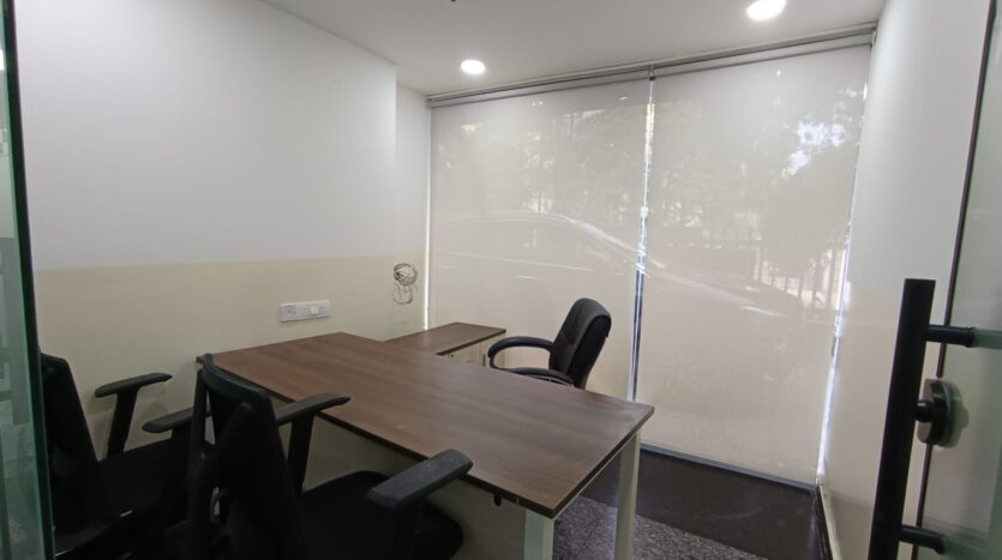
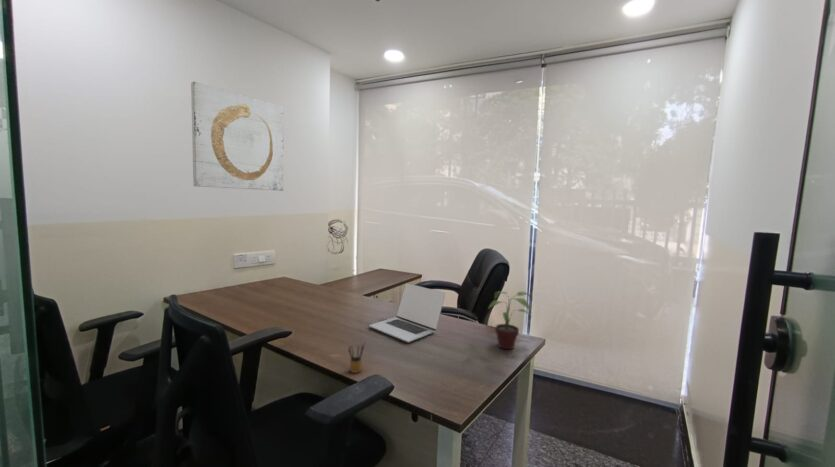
+ laptop [368,282,446,344]
+ potted plant [487,290,534,350]
+ wall art [190,81,284,192]
+ pencil box [347,340,367,374]
